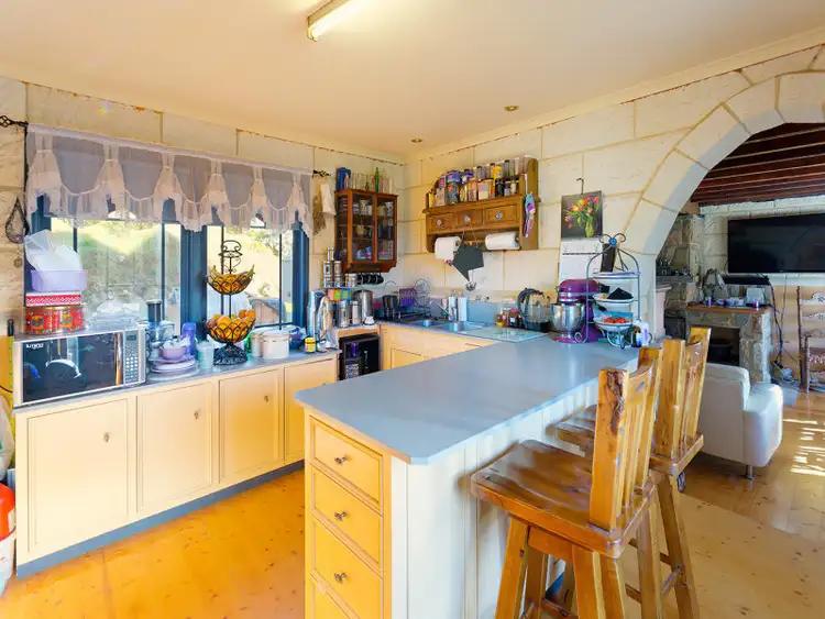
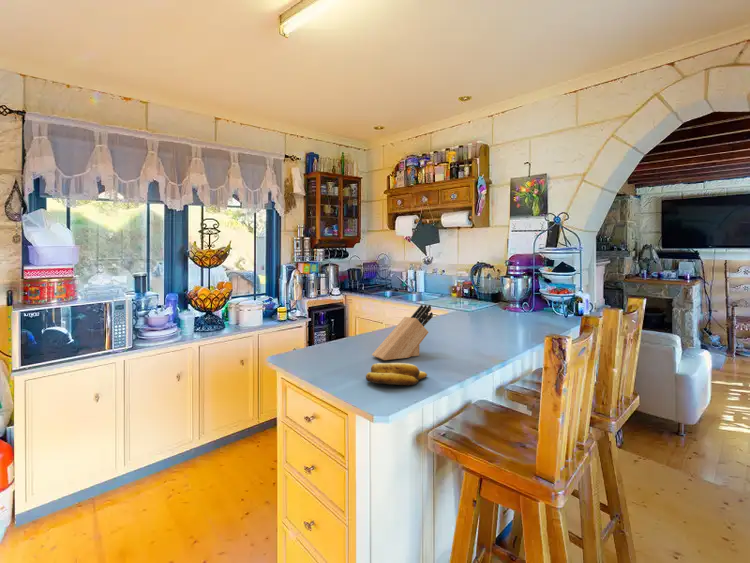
+ knife block [371,304,434,361]
+ banana [365,362,428,386]
